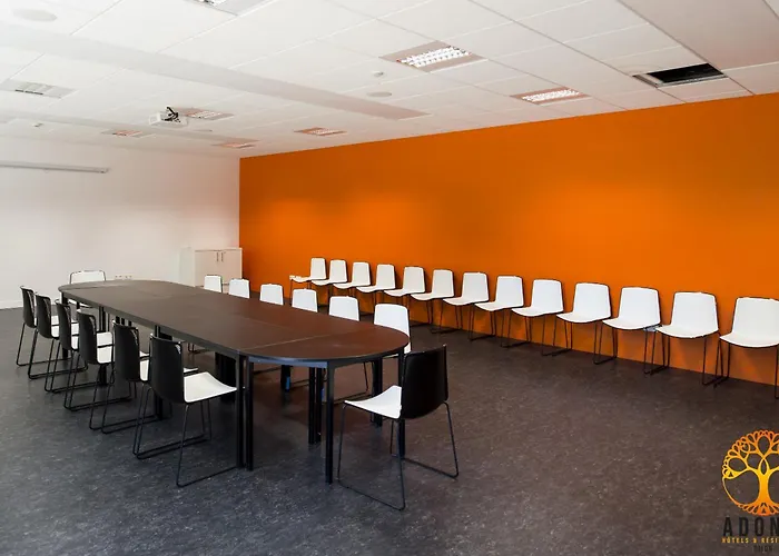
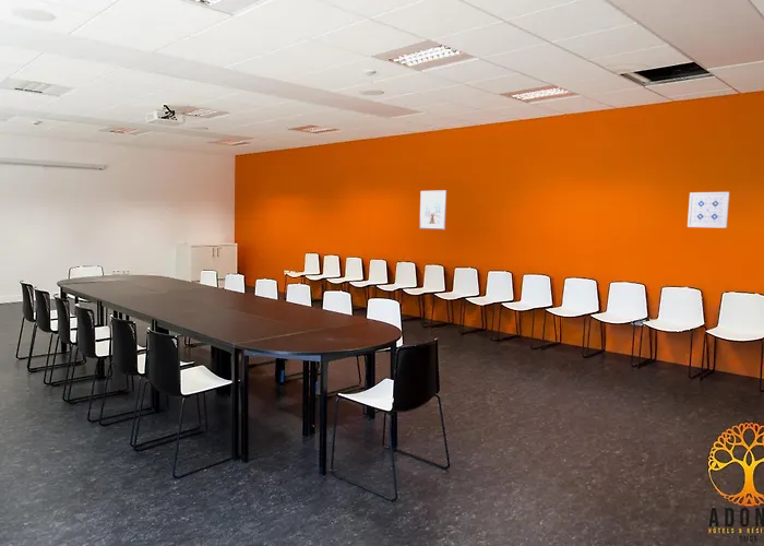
+ picture frame [419,189,447,230]
+ wall art [687,191,730,229]
